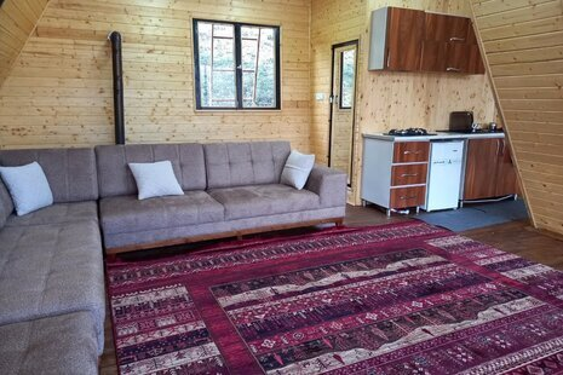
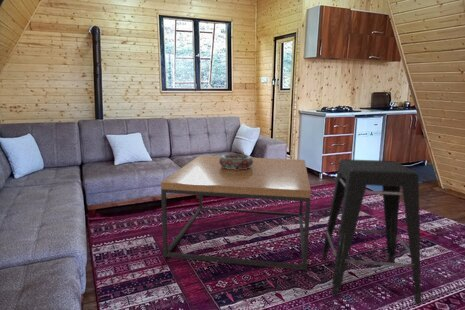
+ decorative bowl [219,153,253,170]
+ coffee table [160,155,312,271]
+ stool [321,158,422,305]
